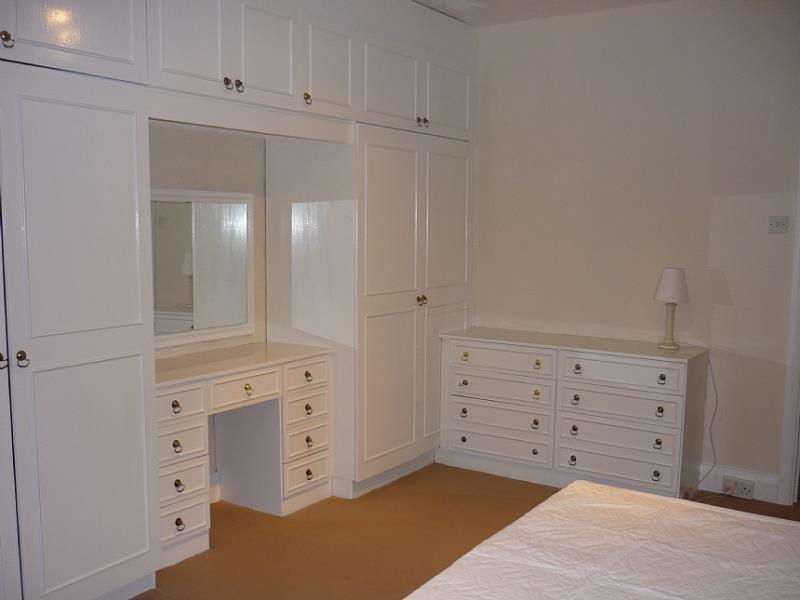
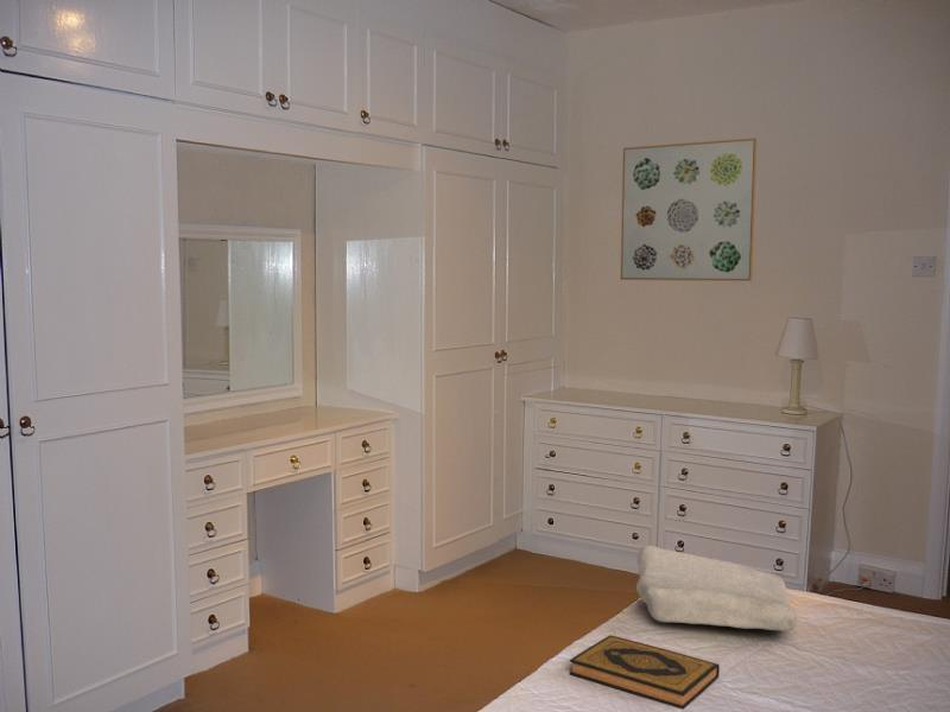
+ soap bar [635,545,798,632]
+ hardback book [569,634,721,711]
+ wall art [619,136,758,282]
